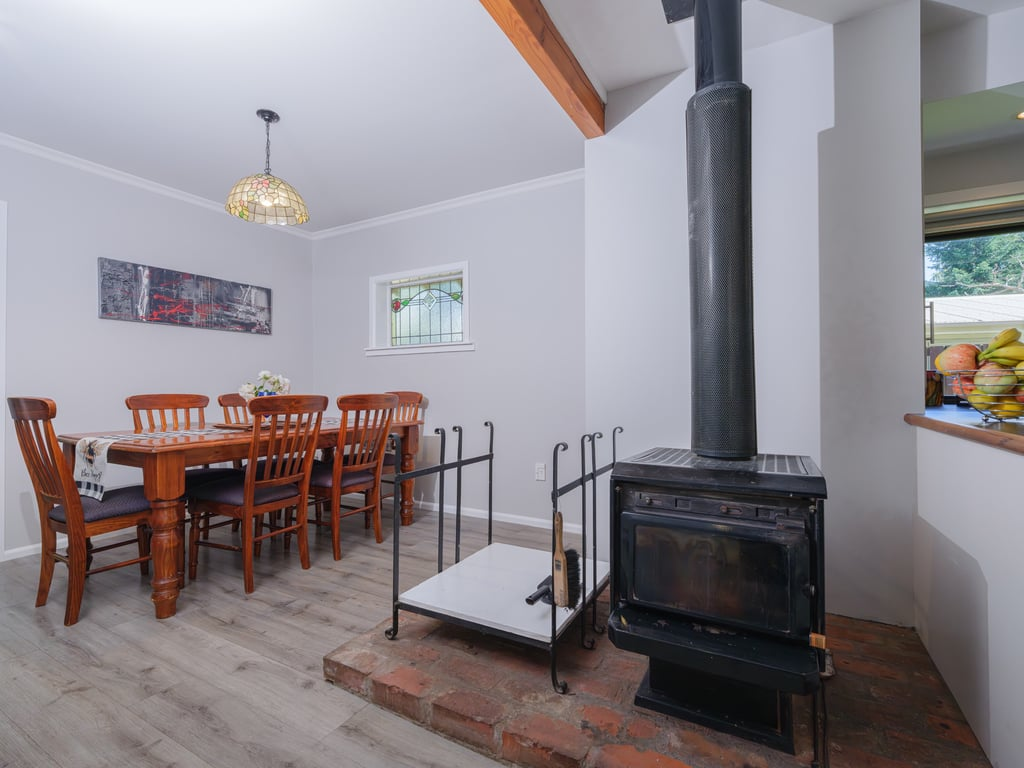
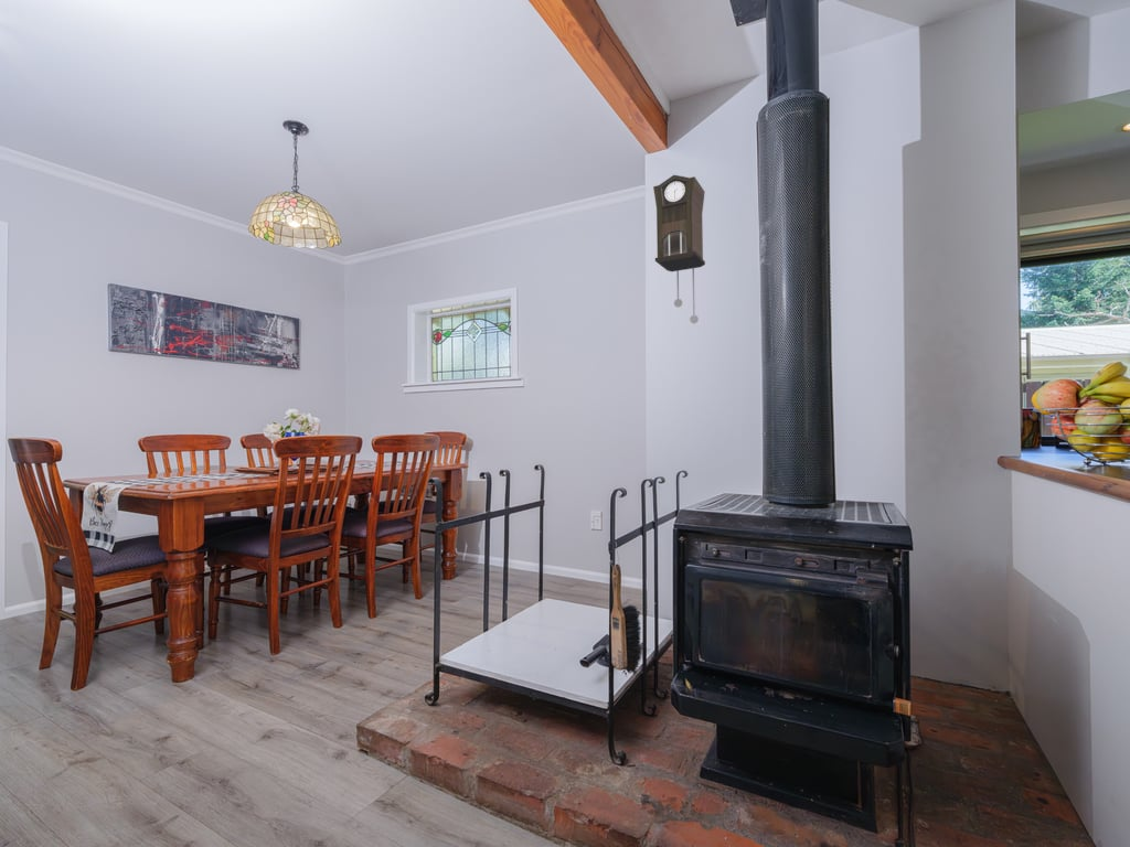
+ pendulum clock [652,174,706,324]
